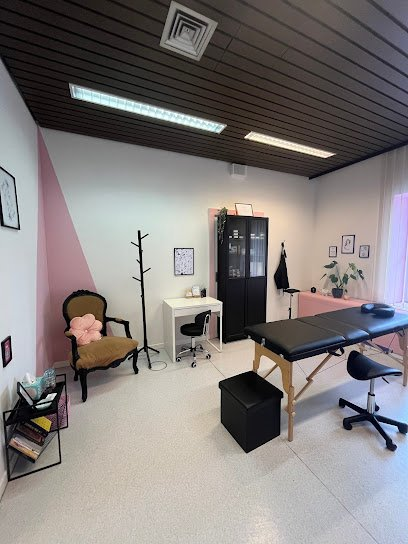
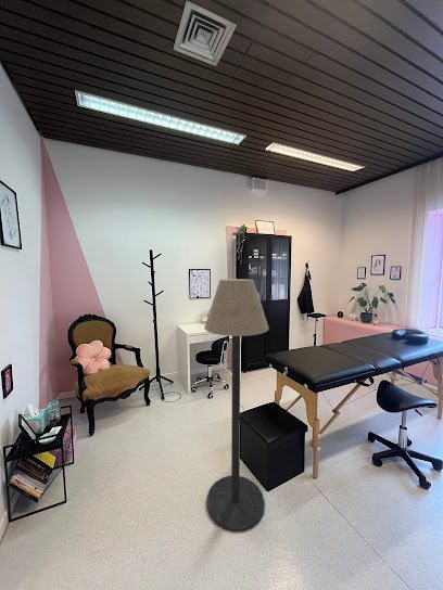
+ floor lamp [203,278,270,533]
